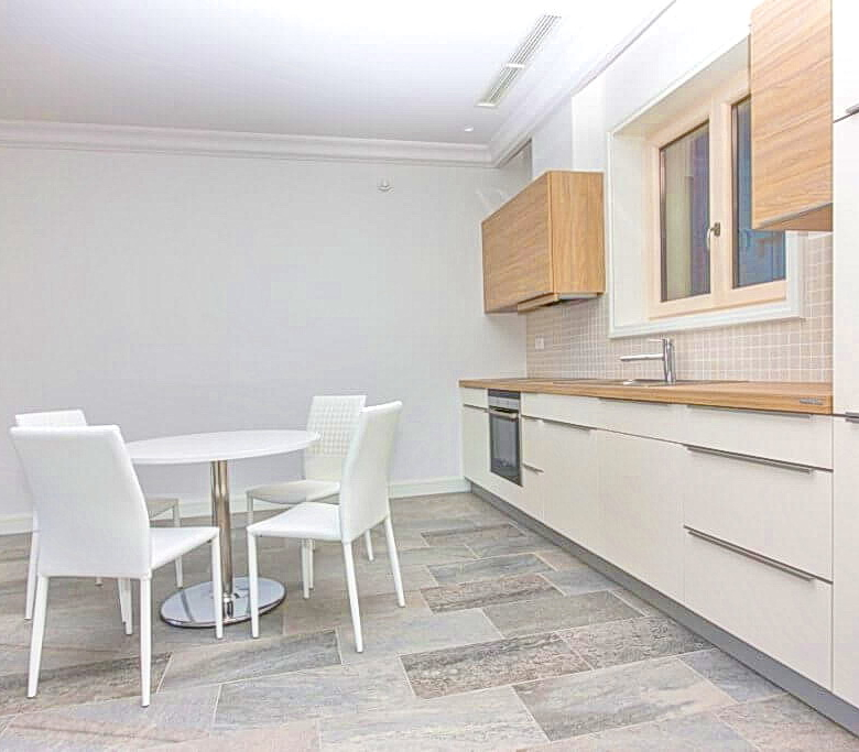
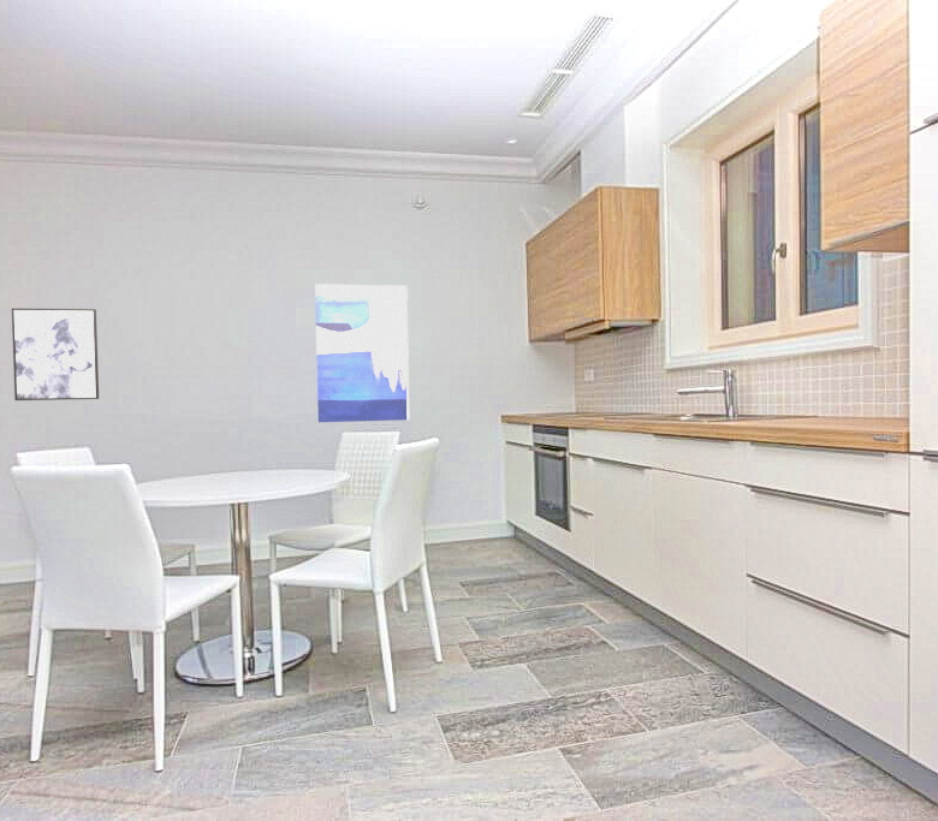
+ wall art [314,282,411,423]
+ wall art [11,308,100,401]
